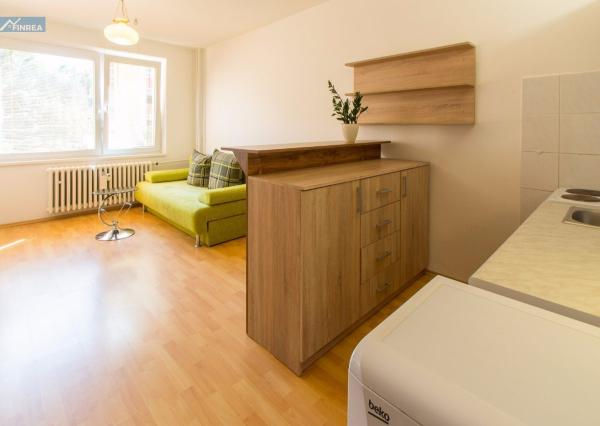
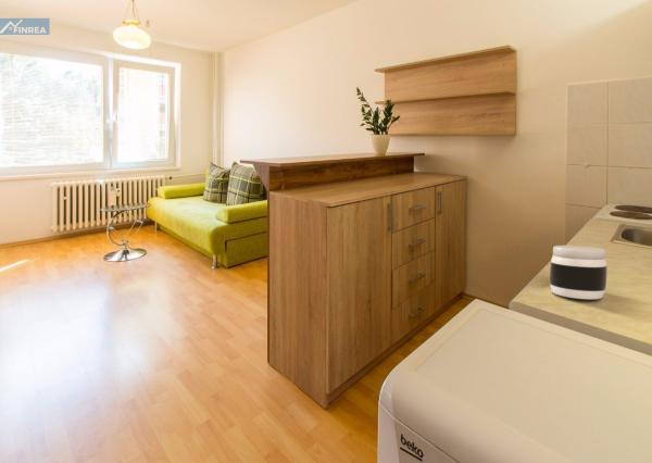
+ jar [549,245,609,300]
